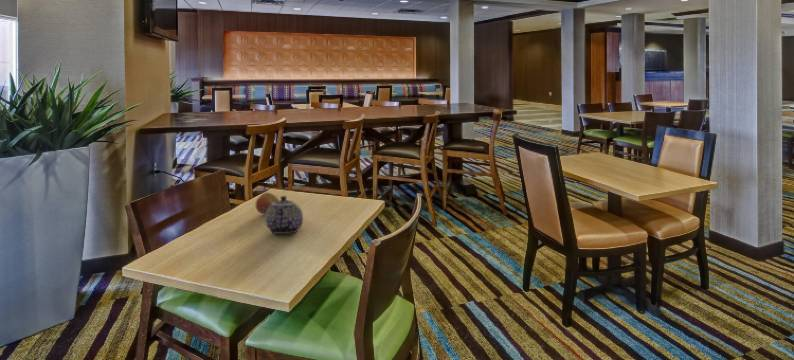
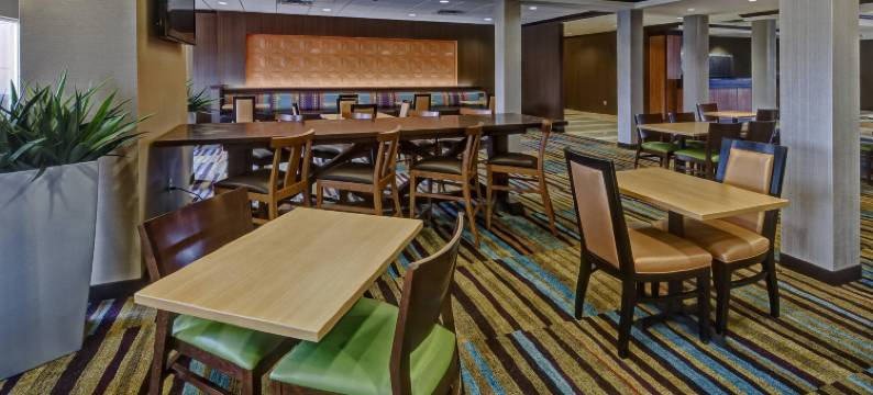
- teapot [264,195,304,235]
- fruit [255,192,280,215]
